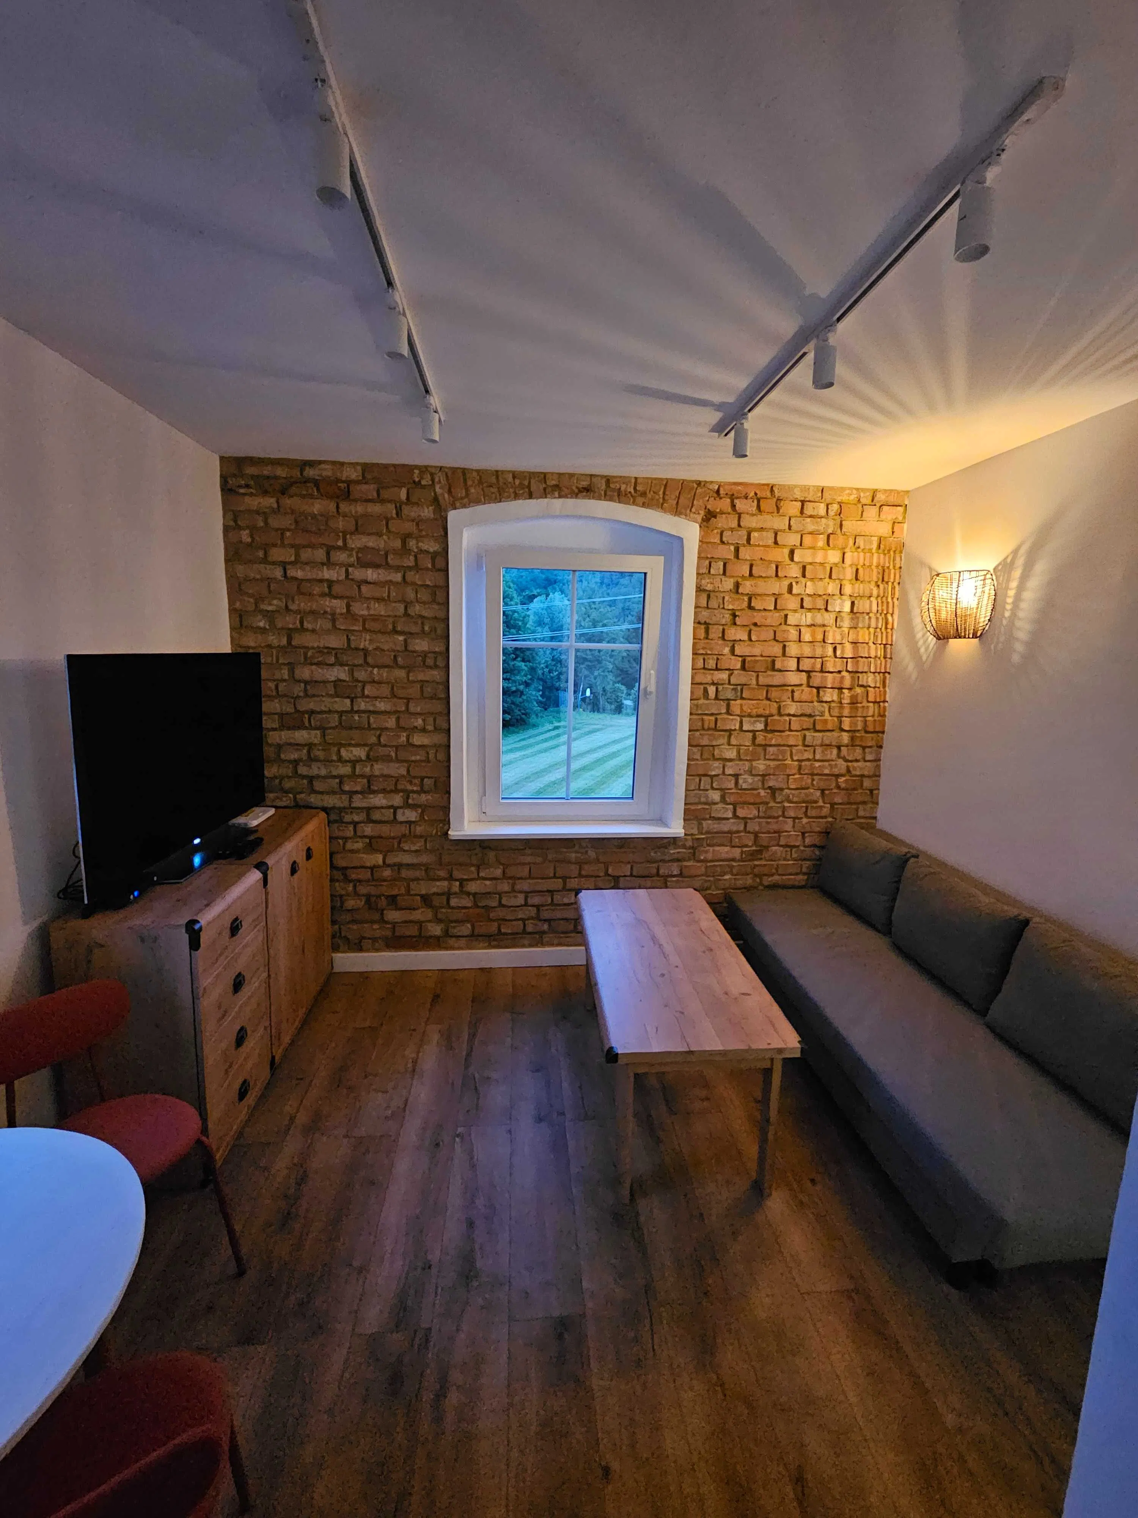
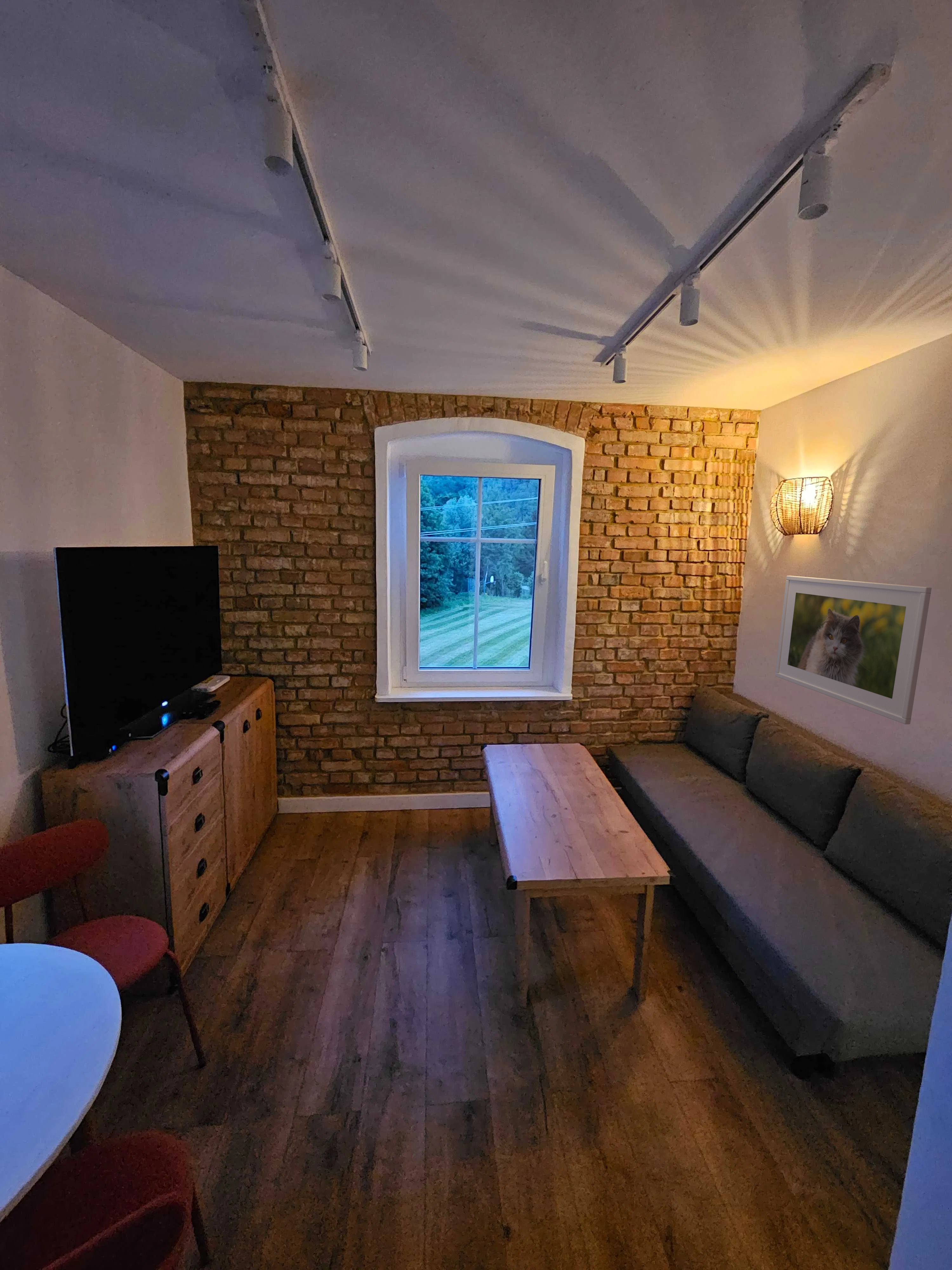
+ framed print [775,575,932,725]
